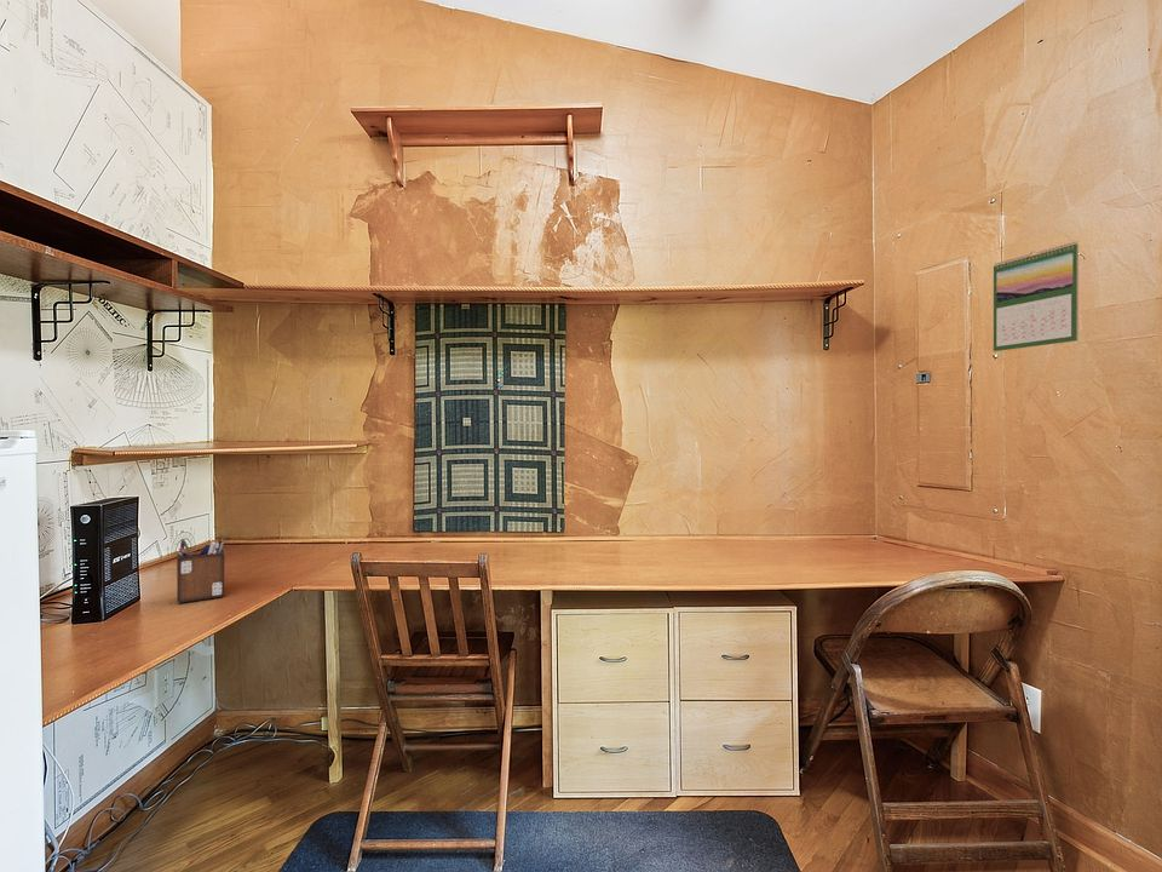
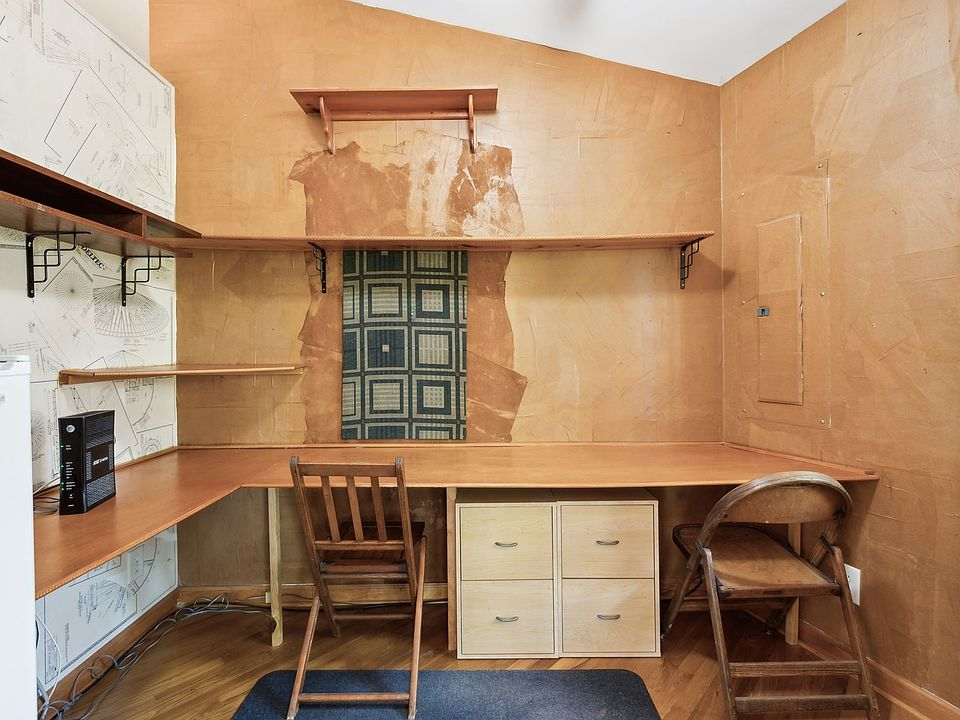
- desk organizer [176,535,226,604]
- calendar [993,241,1080,352]
